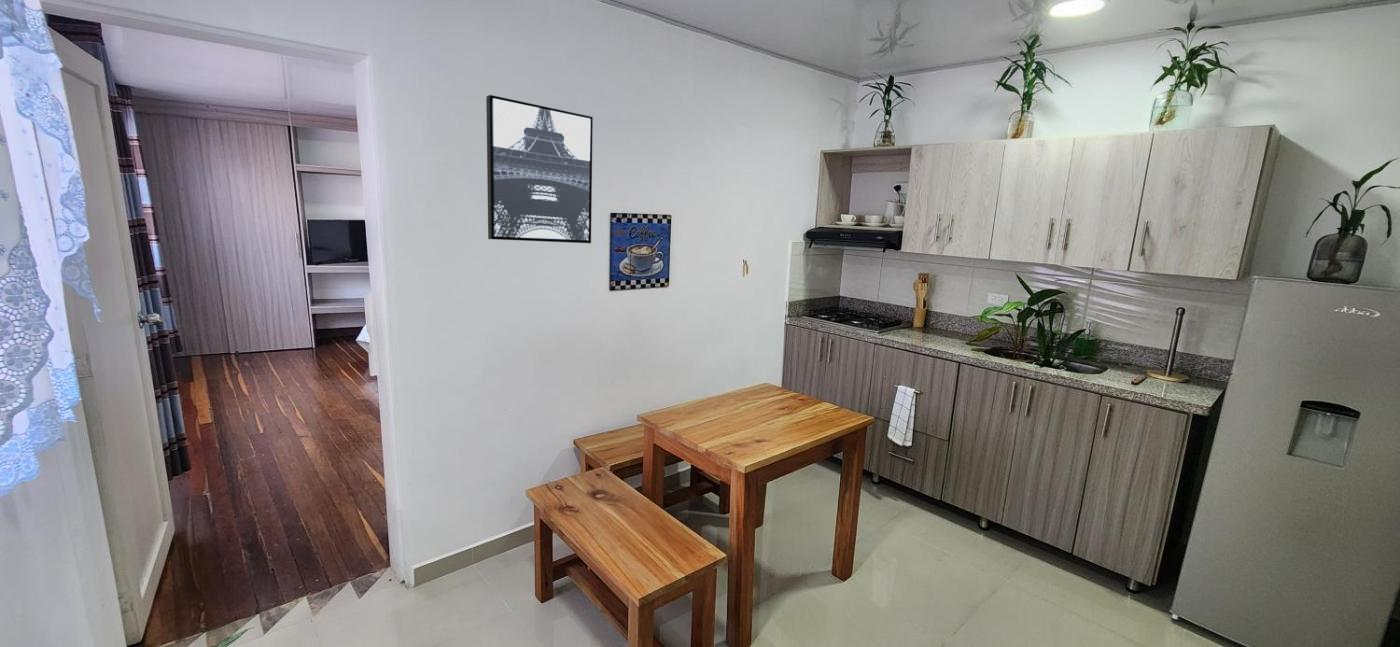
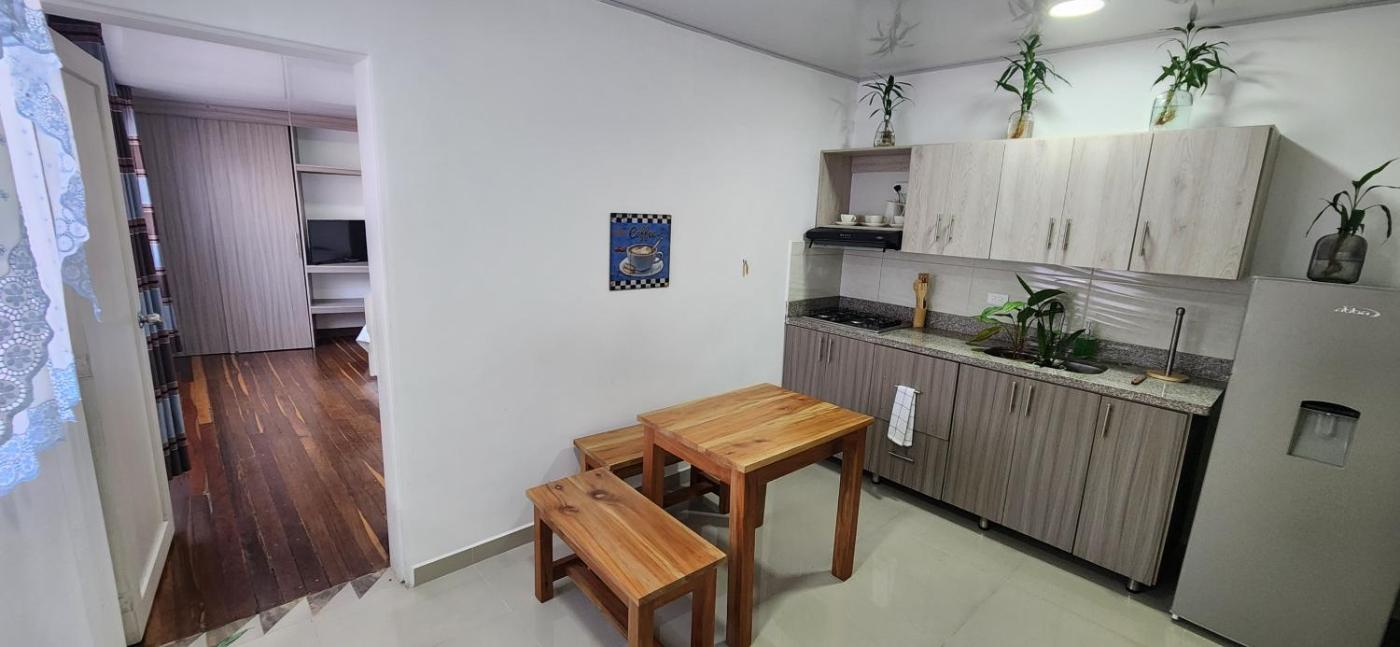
- wall art [485,94,594,244]
